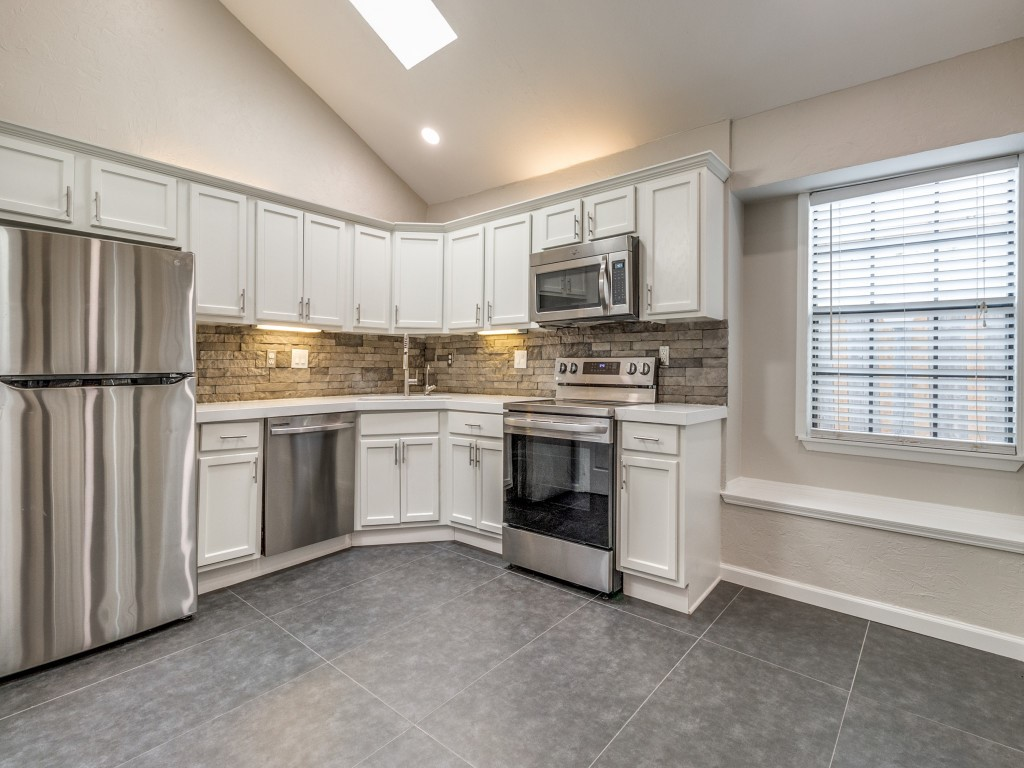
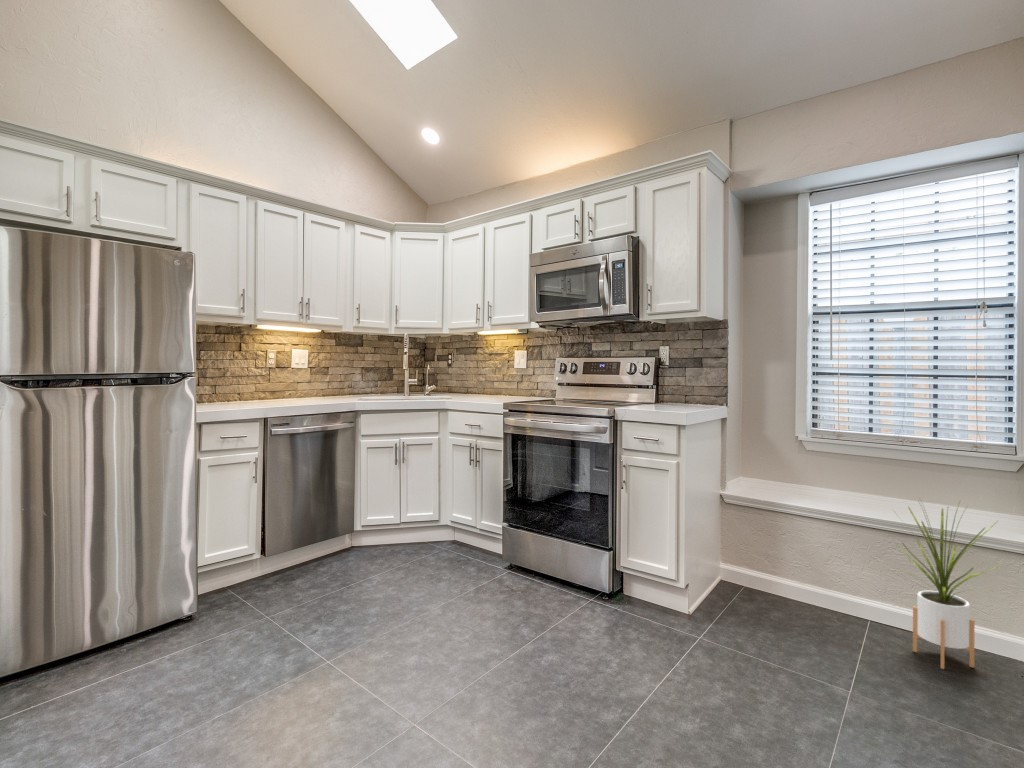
+ house plant [891,498,1004,670]
